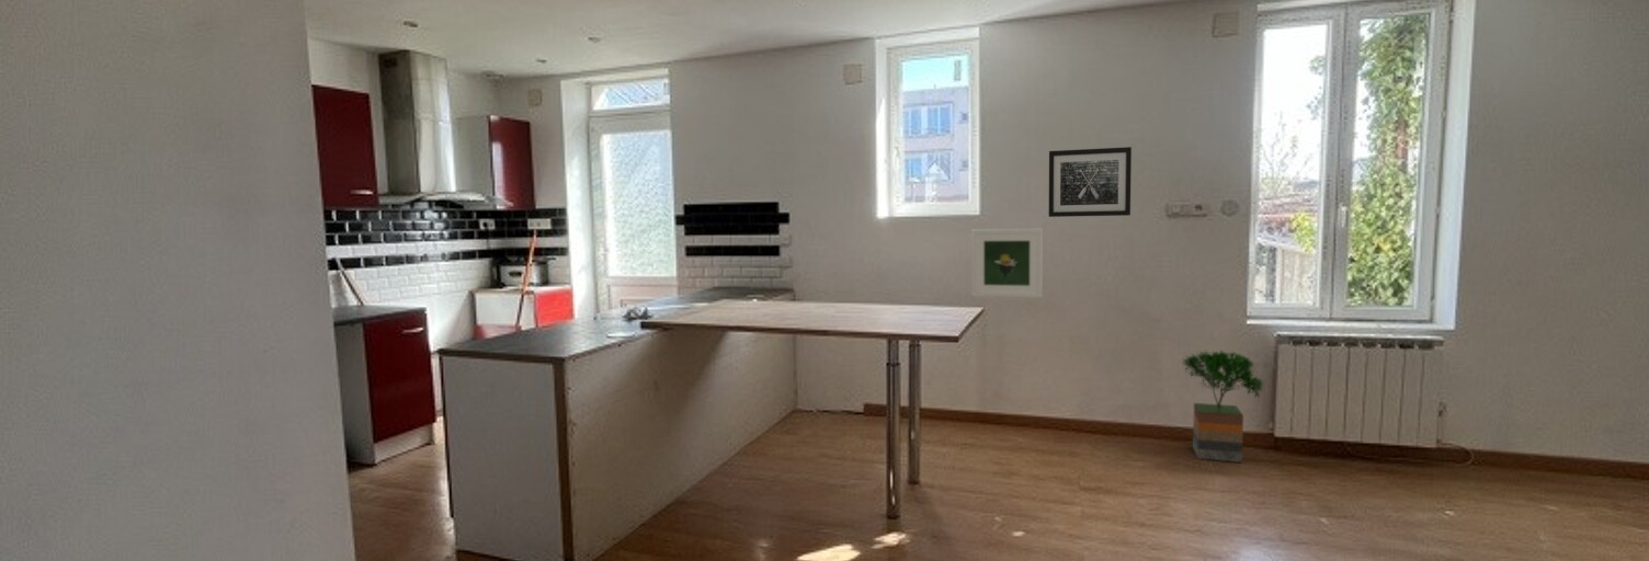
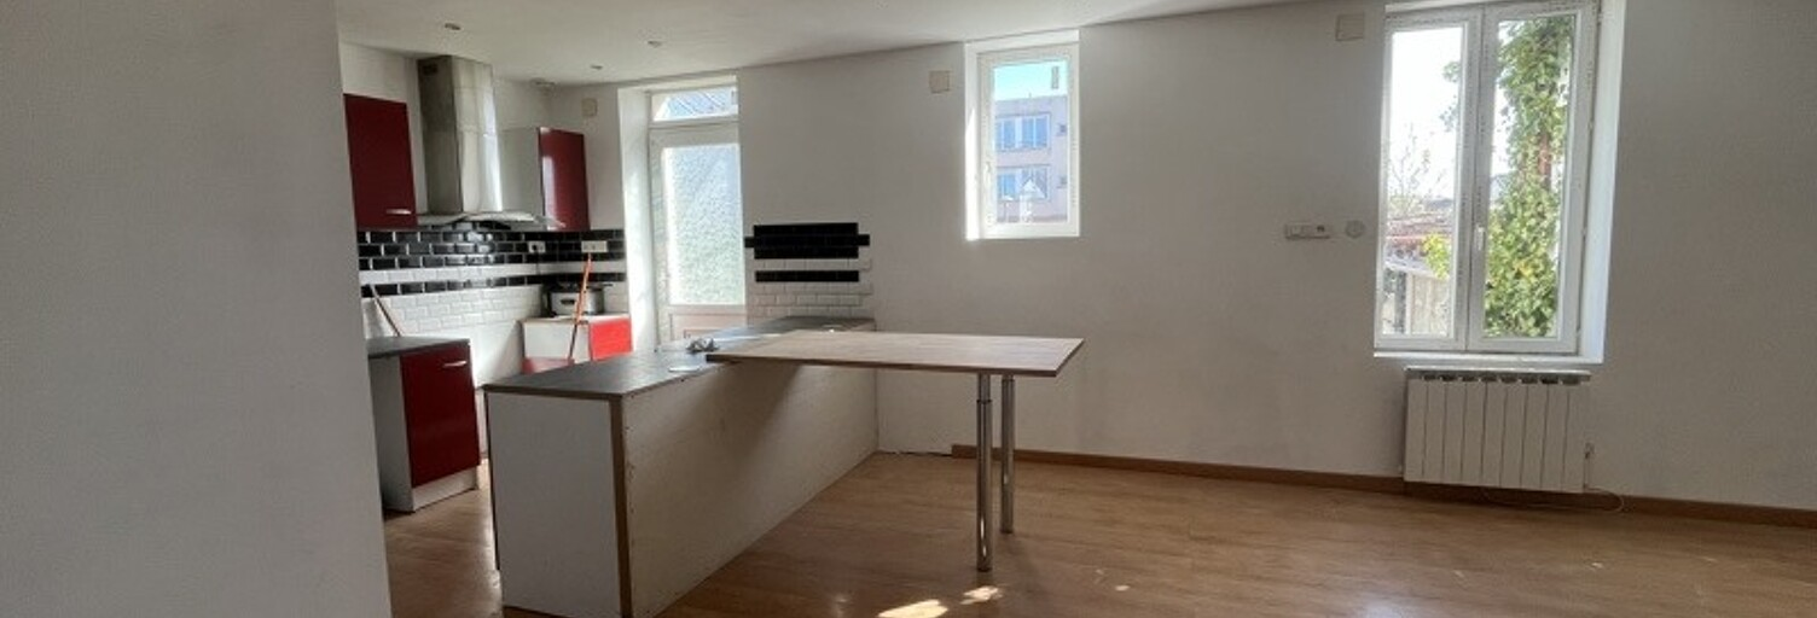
- potted tree [1181,350,1265,463]
- wall art [1048,146,1133,218]
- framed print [971,228,1044,299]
